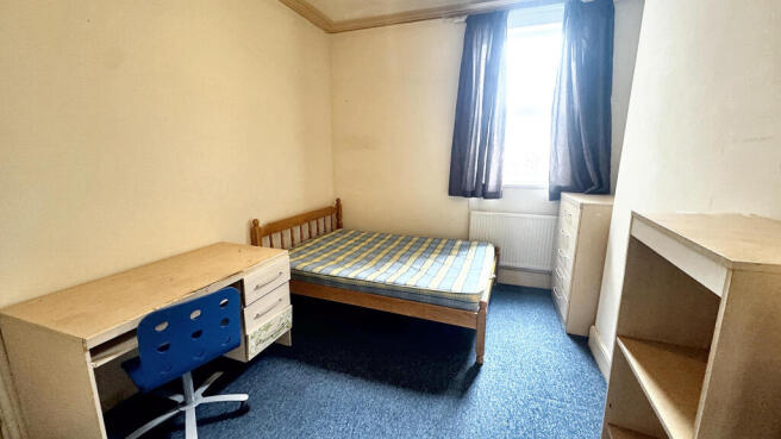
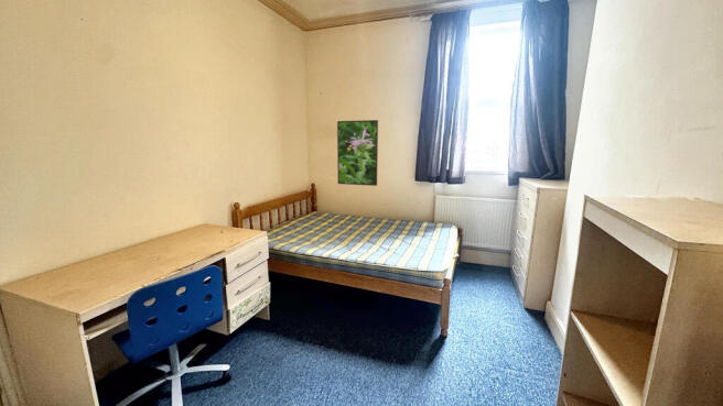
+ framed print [336,119,379,187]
